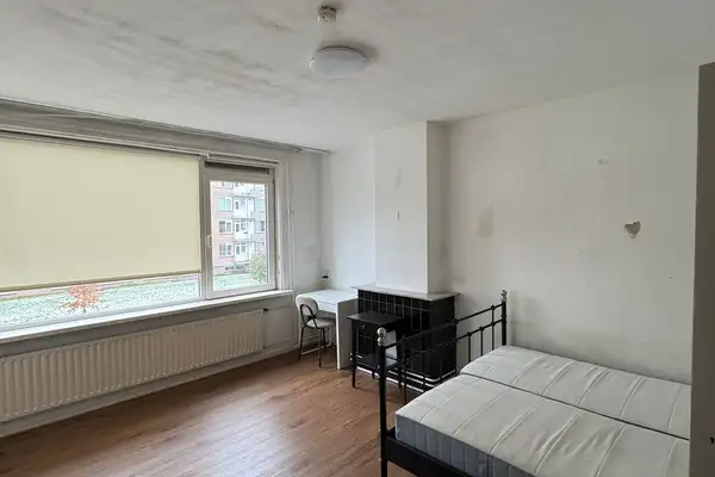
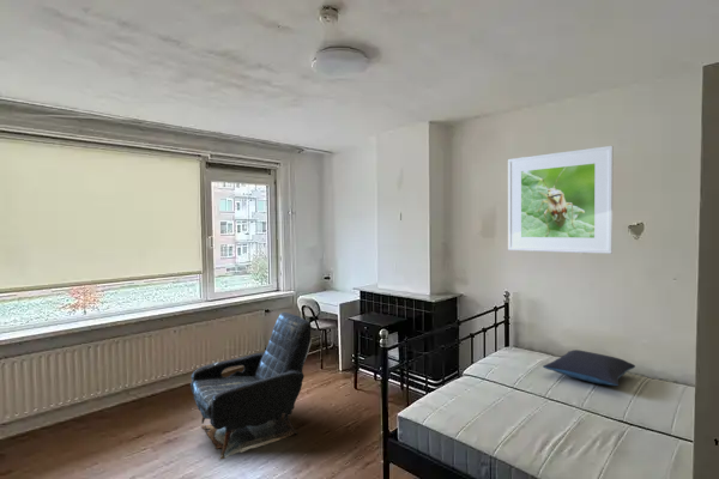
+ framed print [507,145,615,255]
+ armchair [189,311,313,461]
+ pillow [542,348,636,387]
